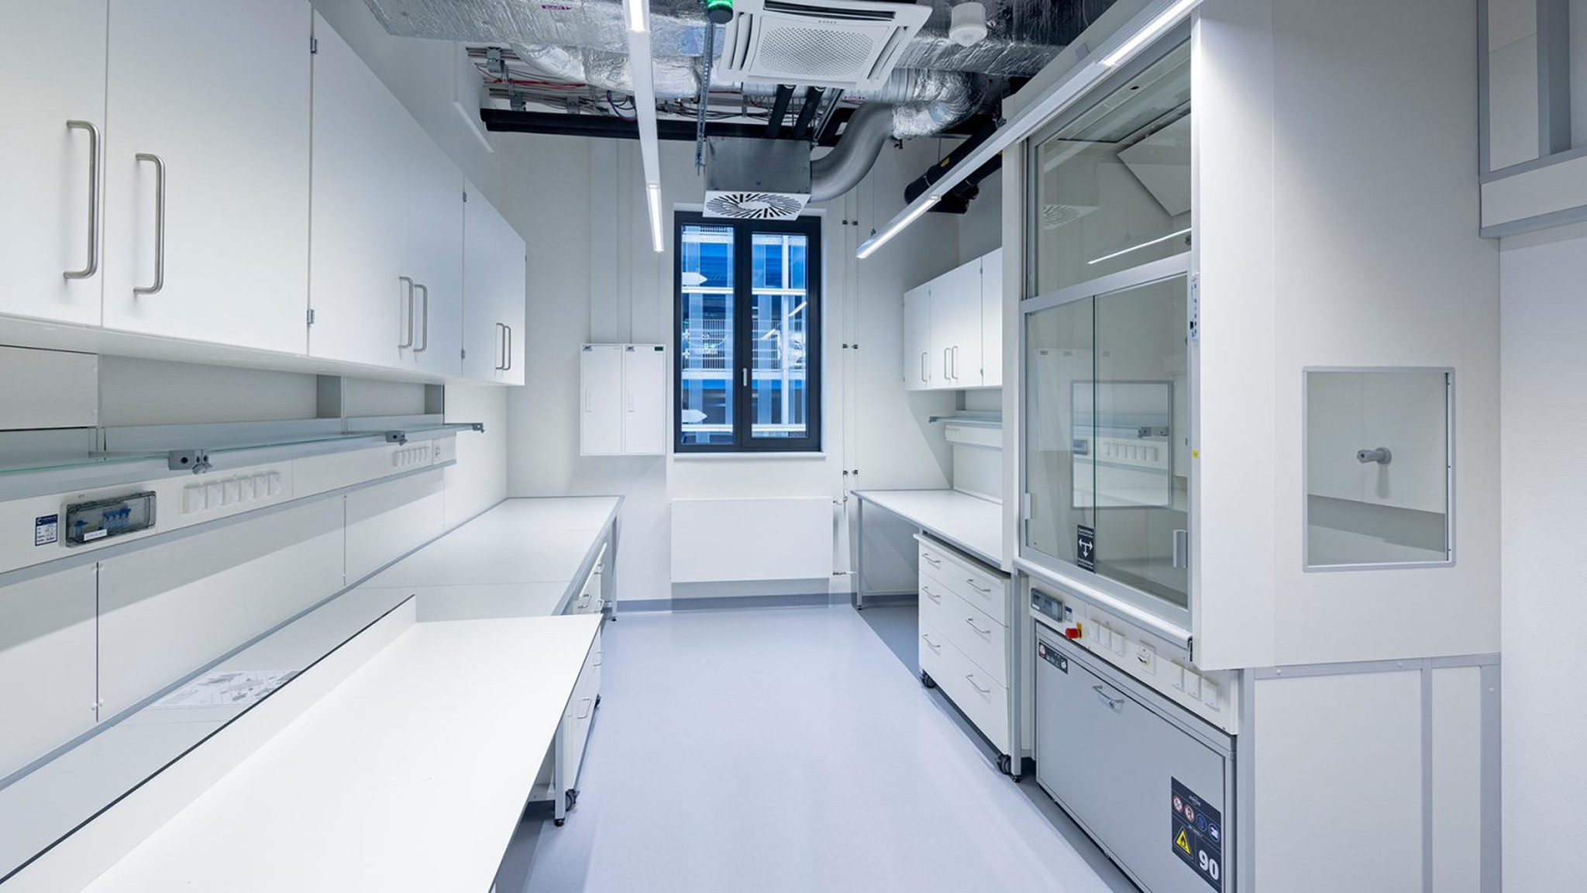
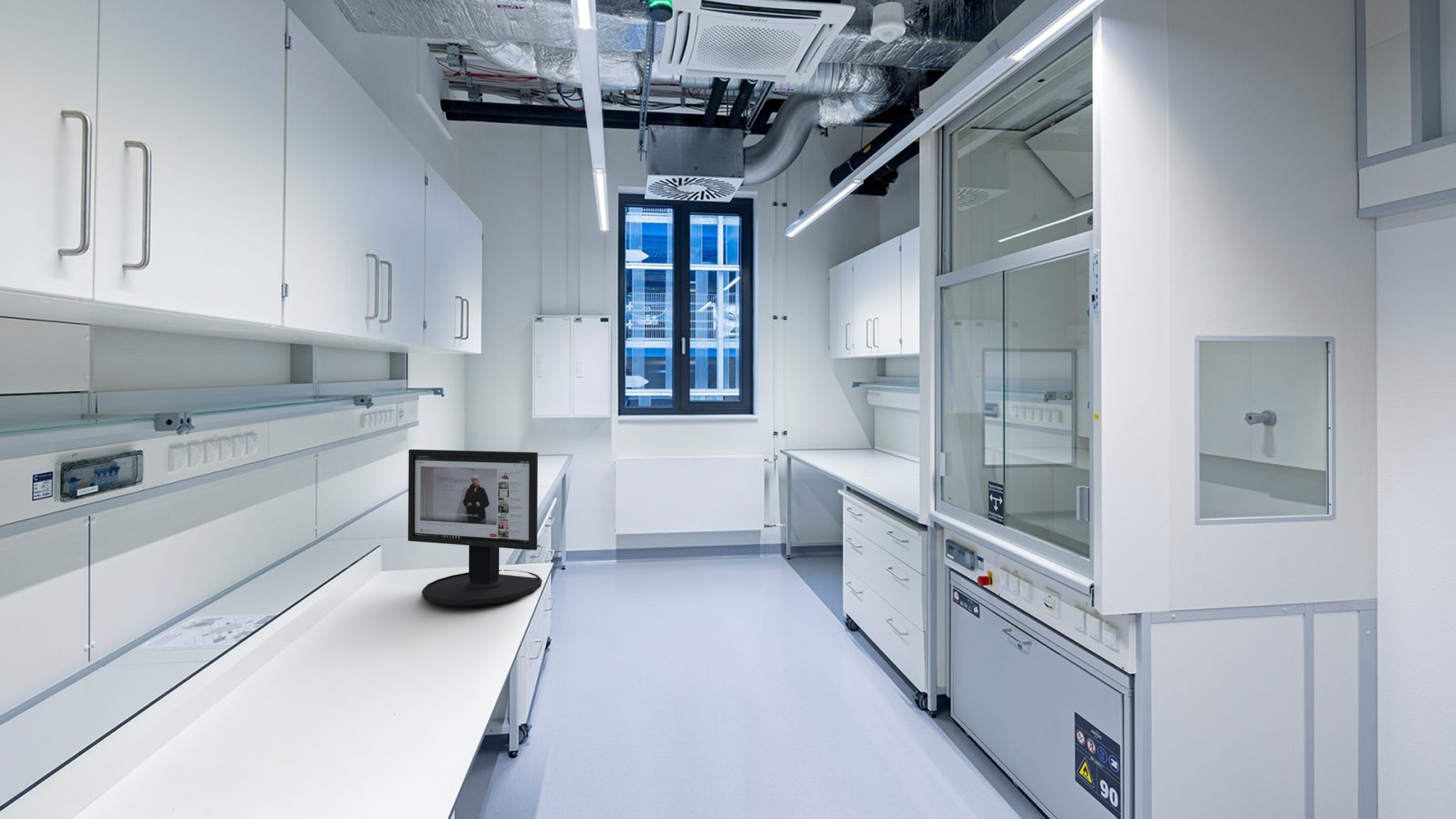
+ computer monitor [407,449,542,607]
